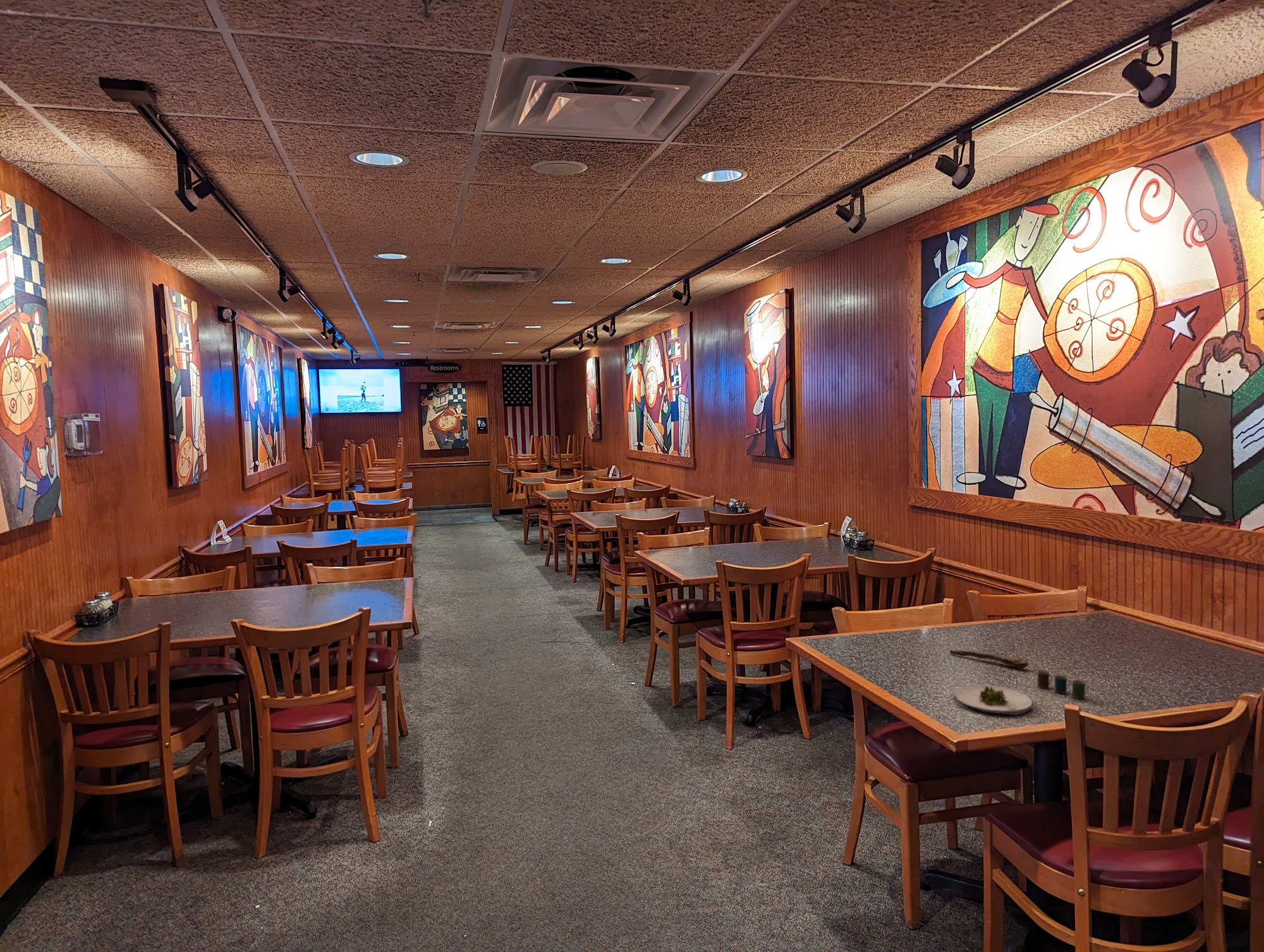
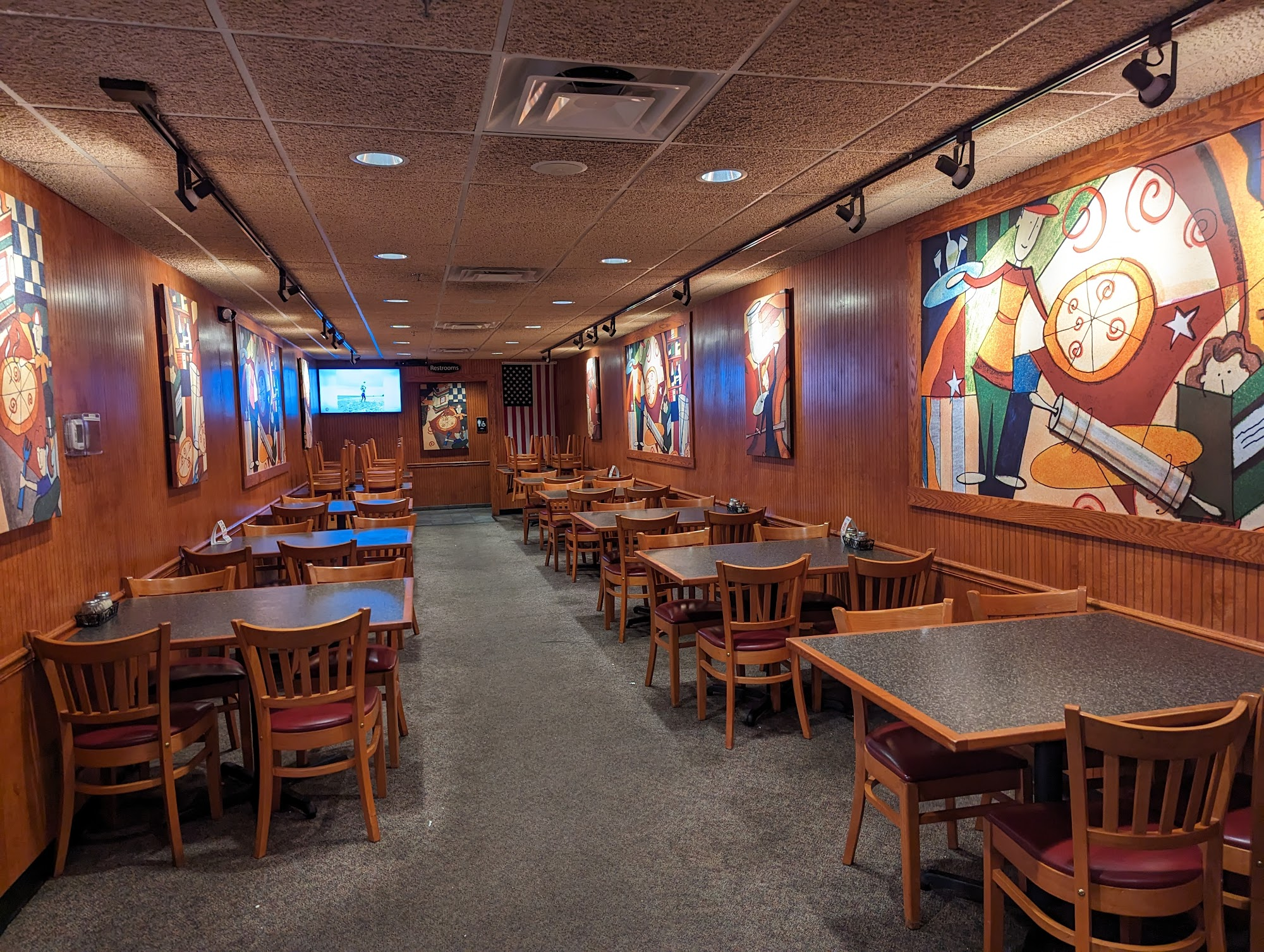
- cup [1037,670,1089,699]
- salad plate [954,685,1033,716]
- spoon [949,649,1029,669]
